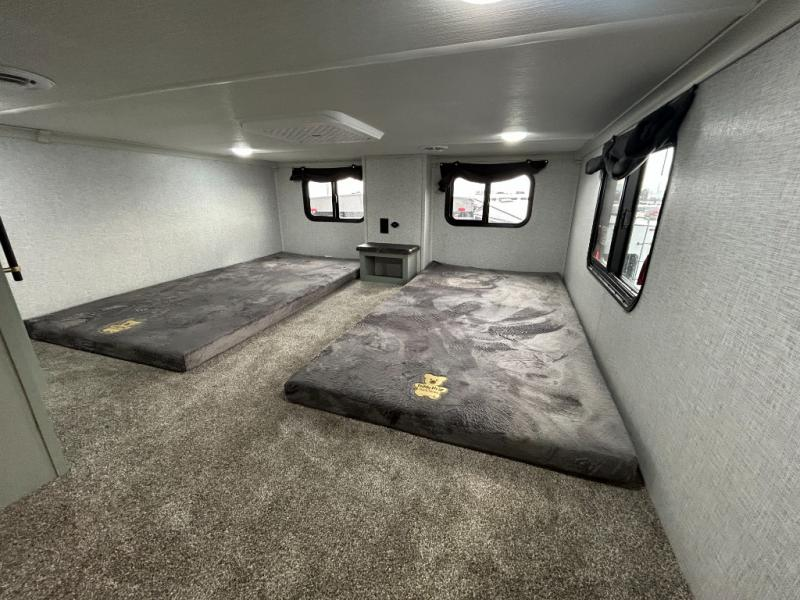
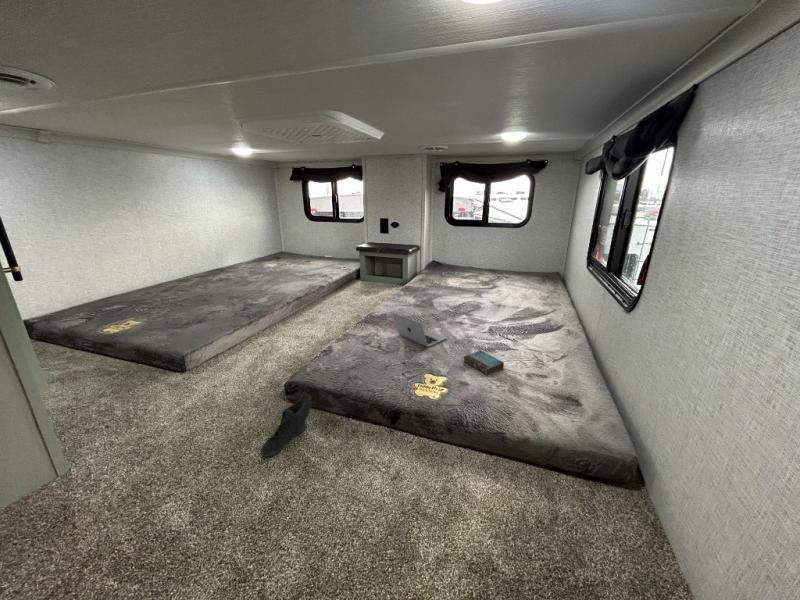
+ book [463,350,505,376]
+ laptop [391,311,448,348]
+ sneaker [260,392,313,458]
